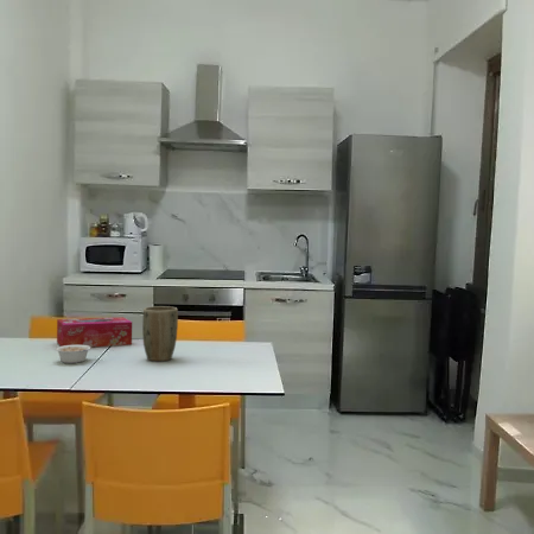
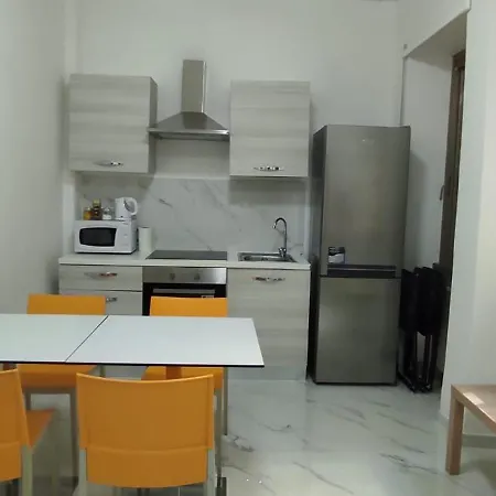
- tissue box [56,316,133,348]
- legume [55,343,97,364]
- plant pot [141,305,179,362]
